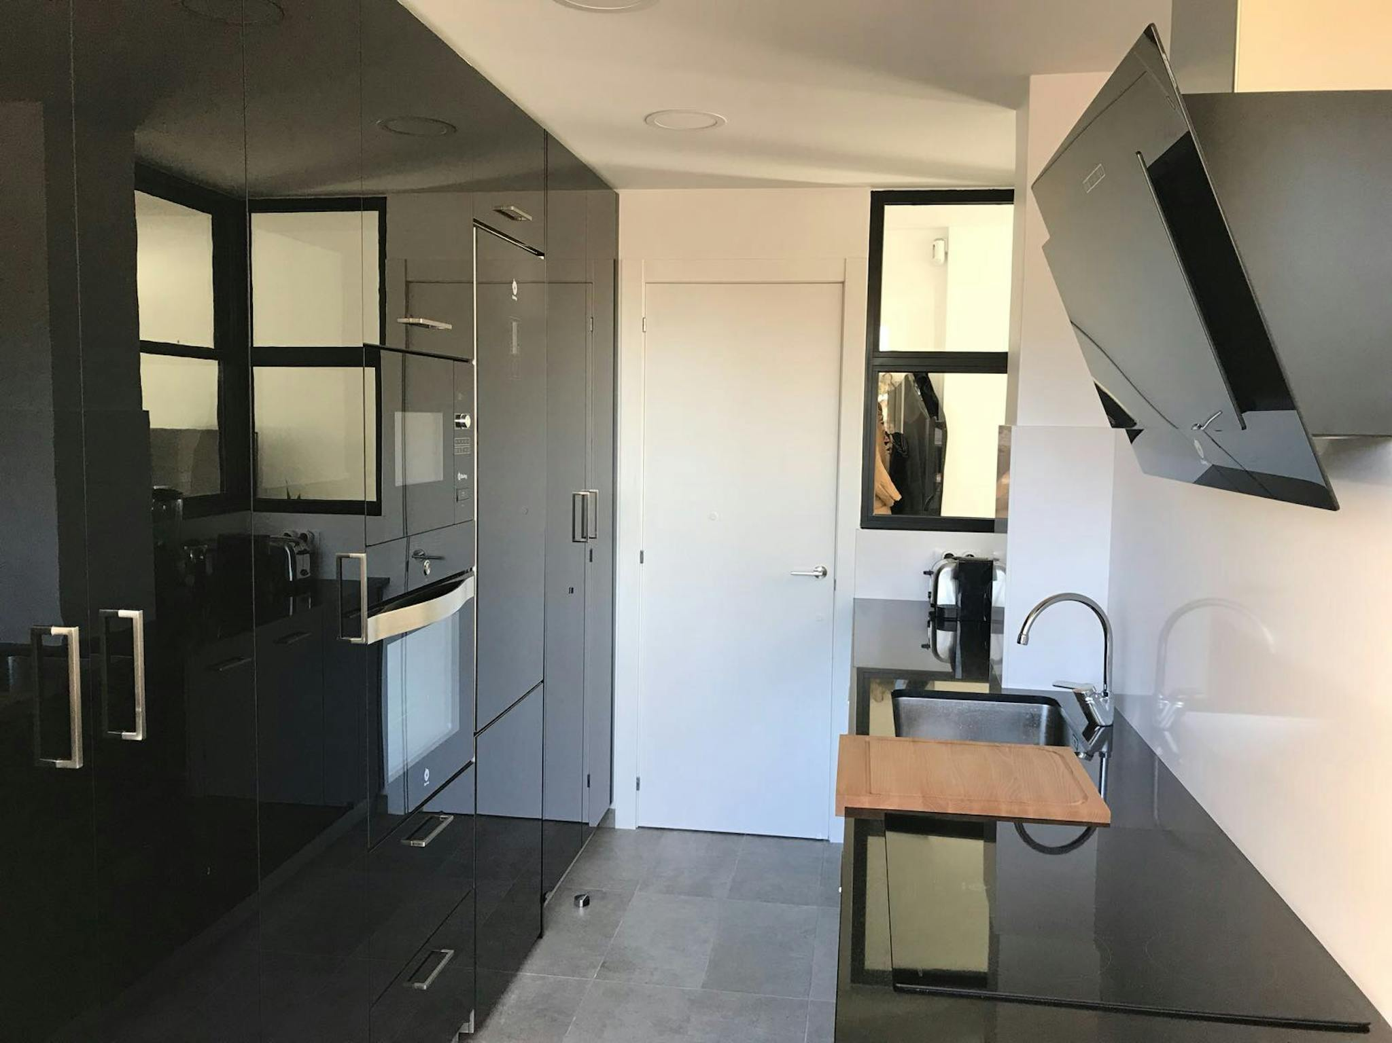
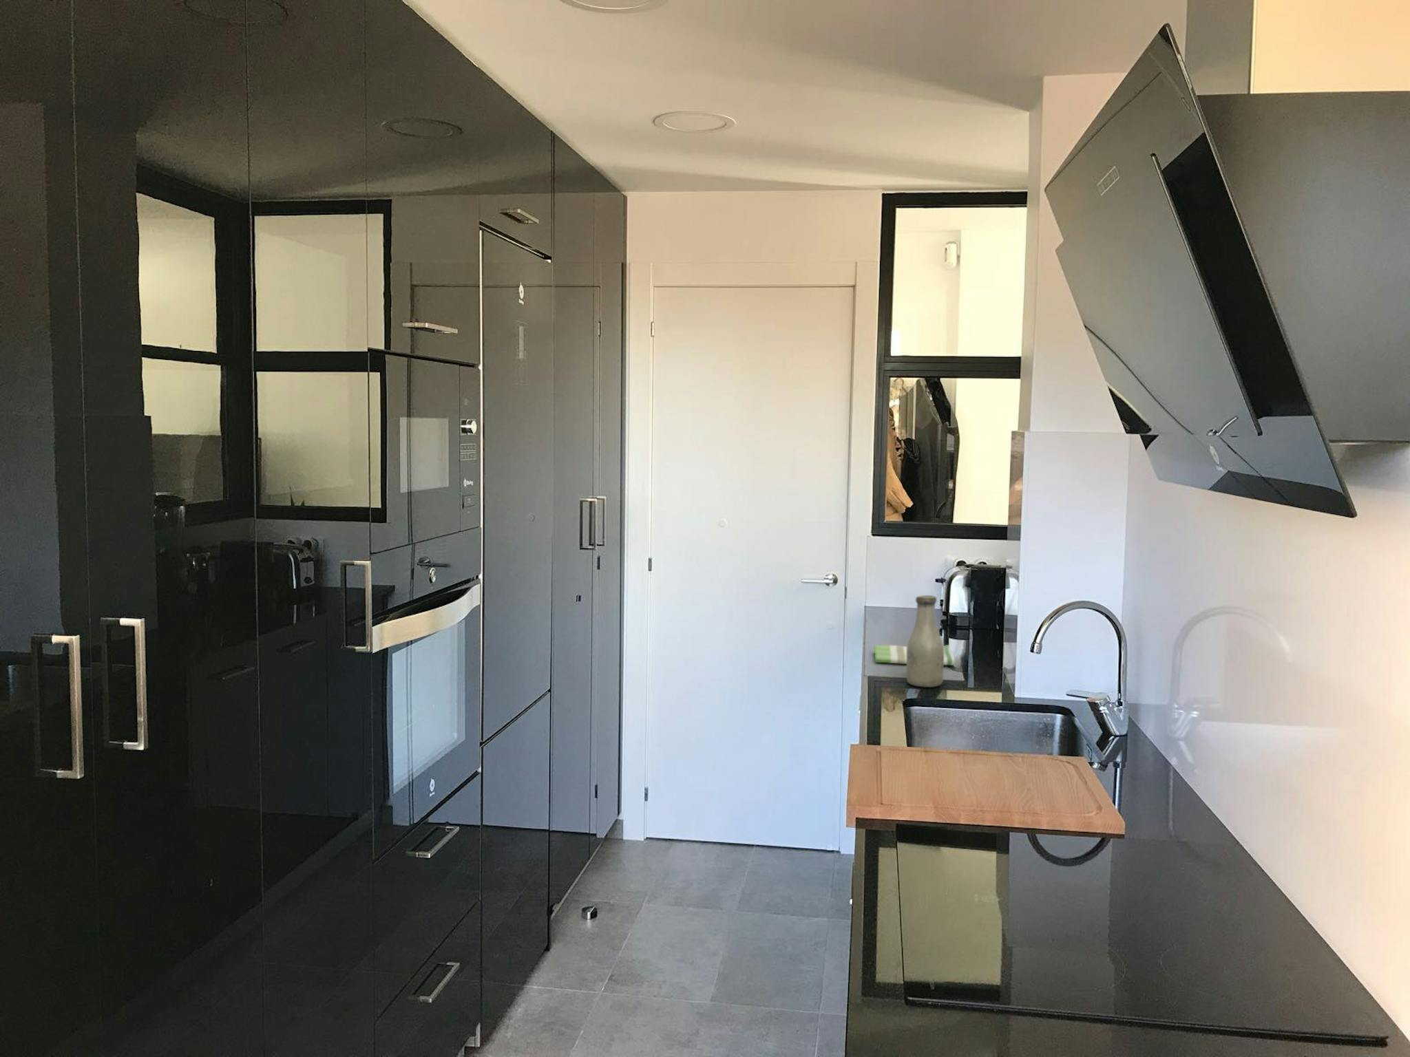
+ bottle [905,595,945,688]
+ dish towel [874,644,956,666]
